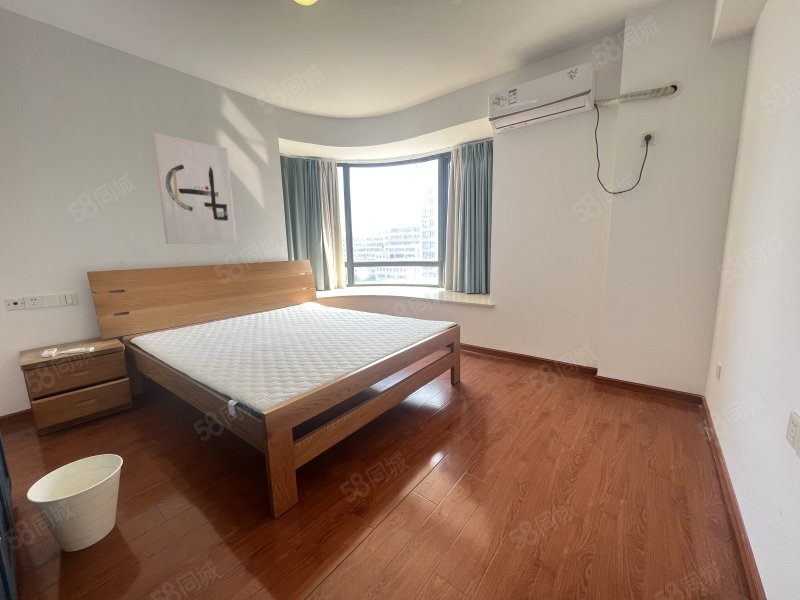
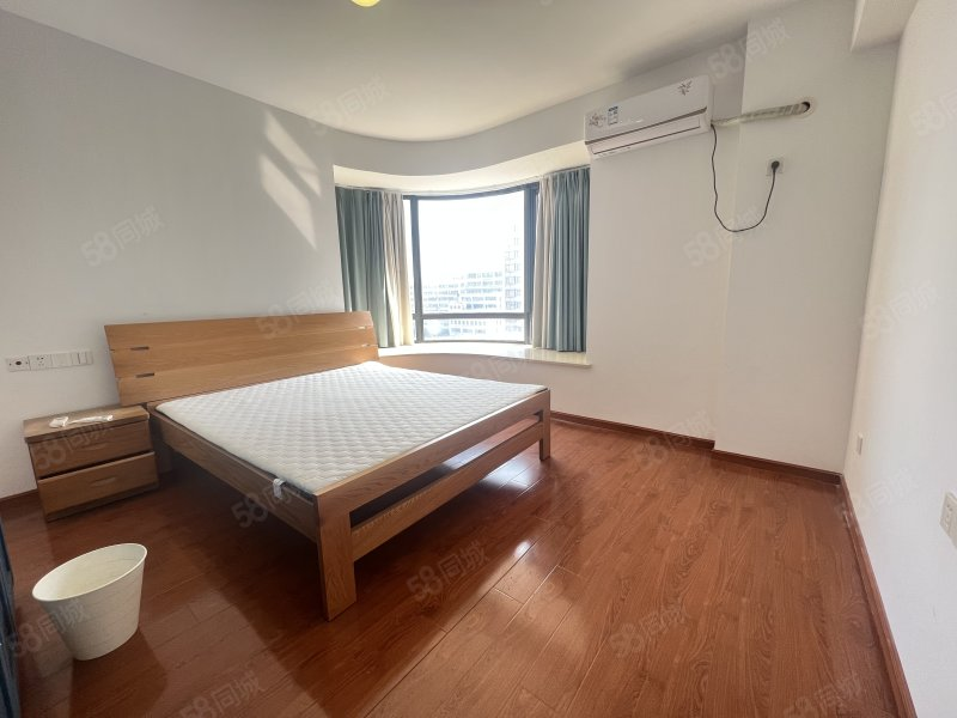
- wall art [151,132,237,245]
